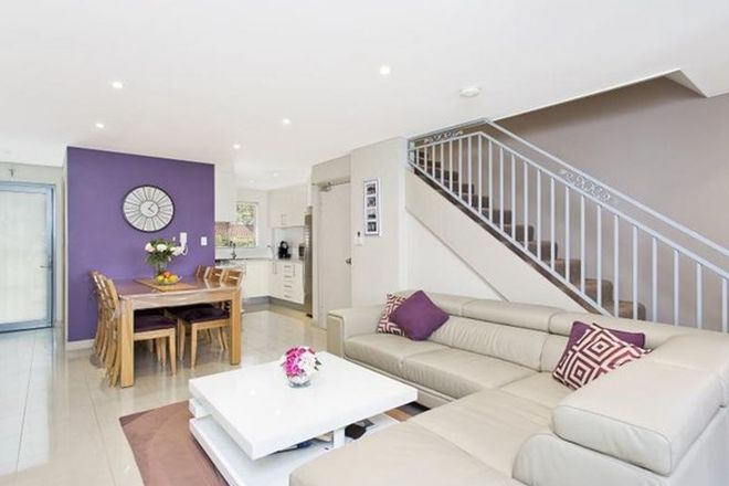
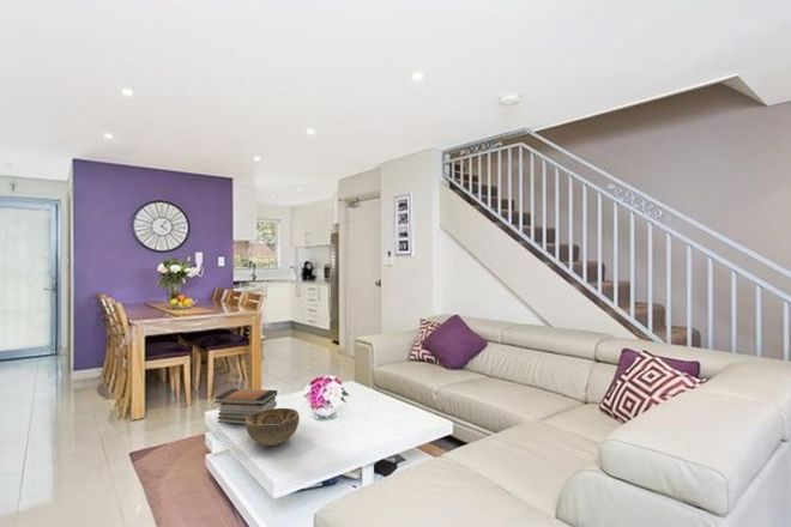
+ book stack [213,388,278,425]
+ decorative bowl [244,407,301,447]
